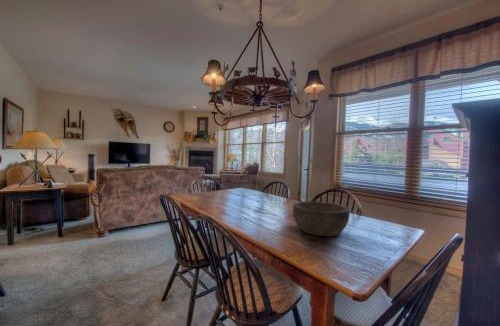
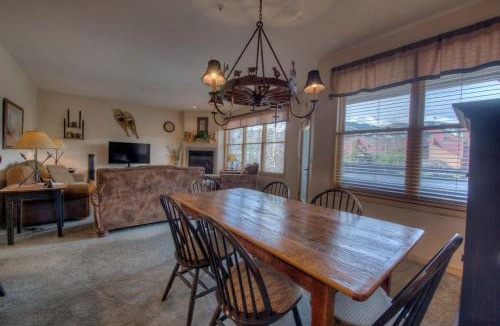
- bowl [292,200,351,237]
